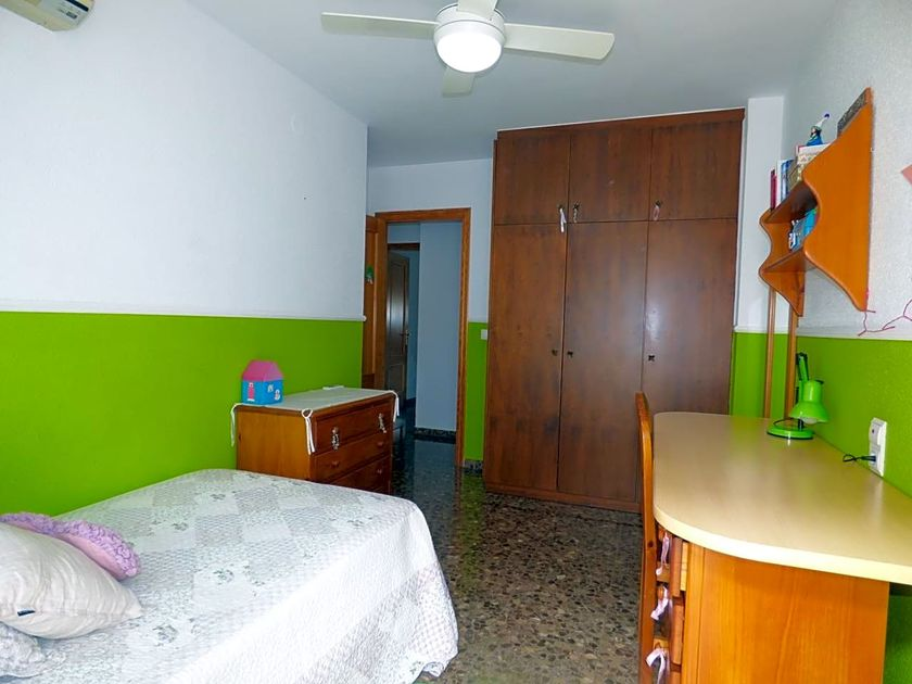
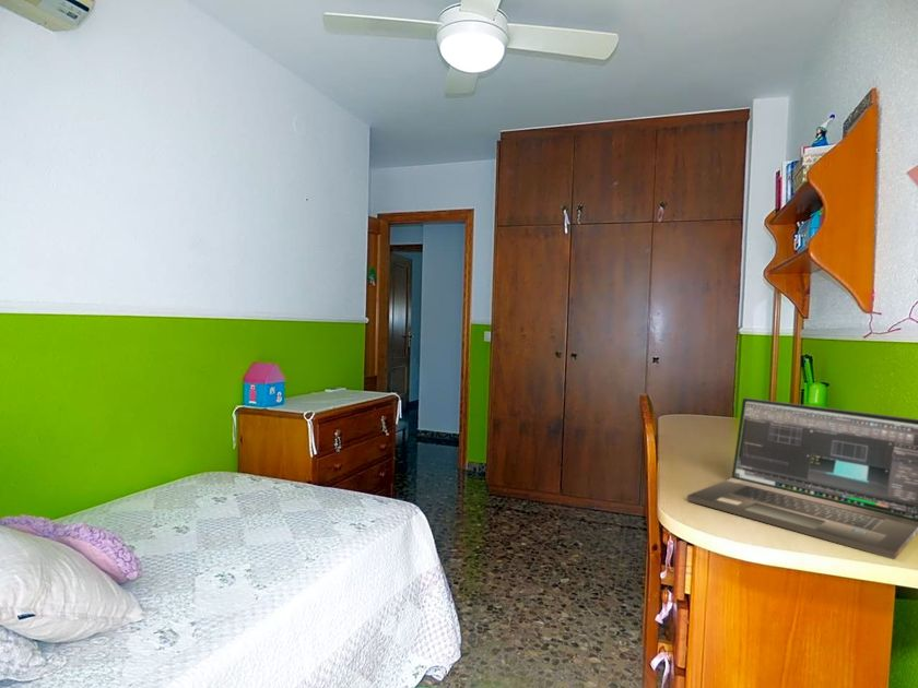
+ laptop [686,396,918,560]
